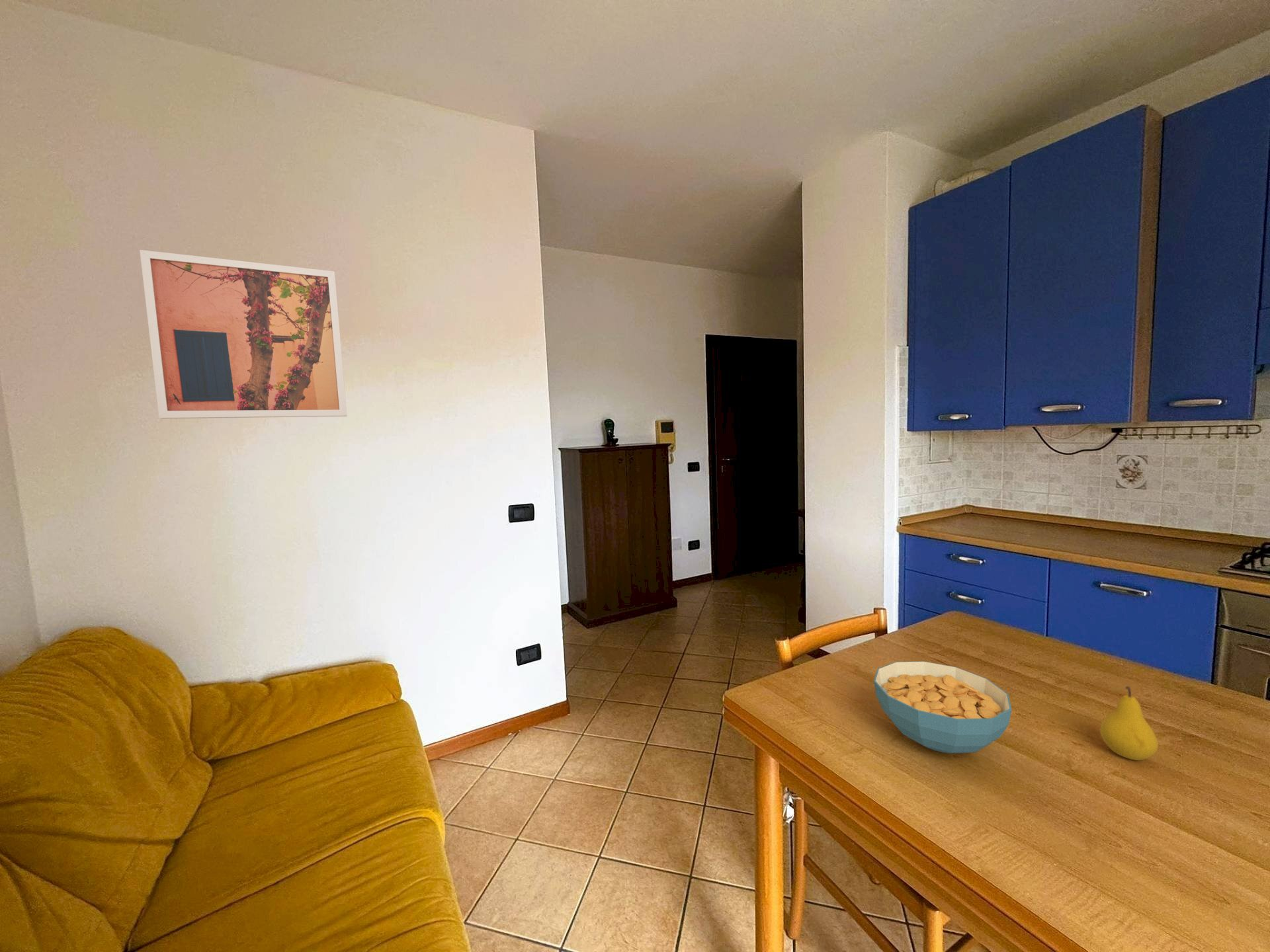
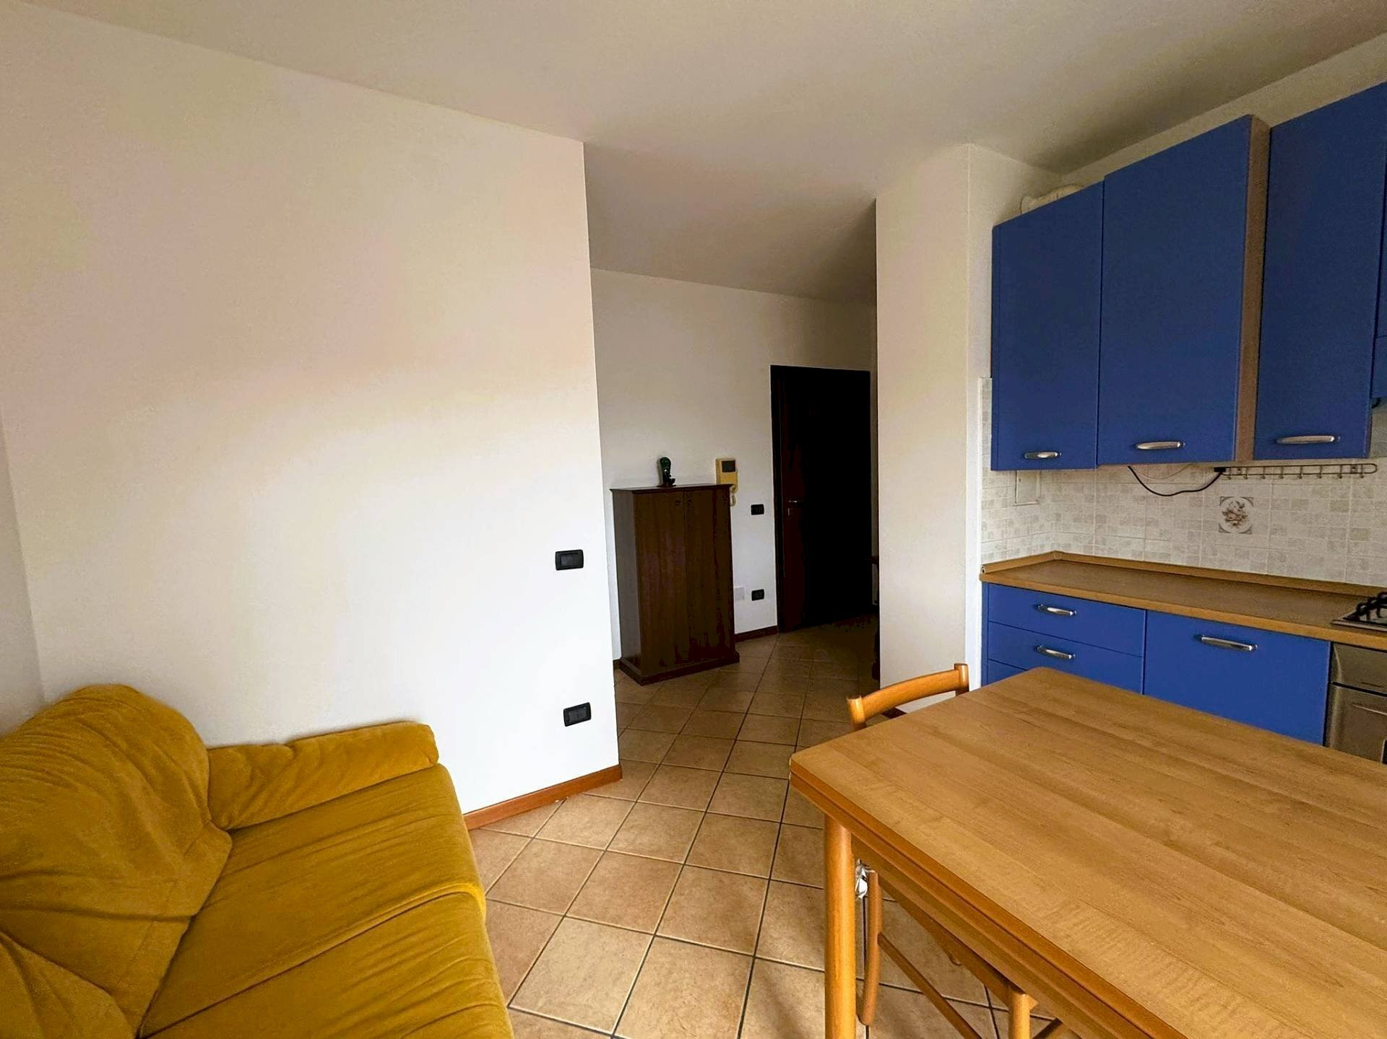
- cereal bowl [873,660,1012,754]
- fruit [1099,686,1159,761]
- wall art [139,249,348,419]
